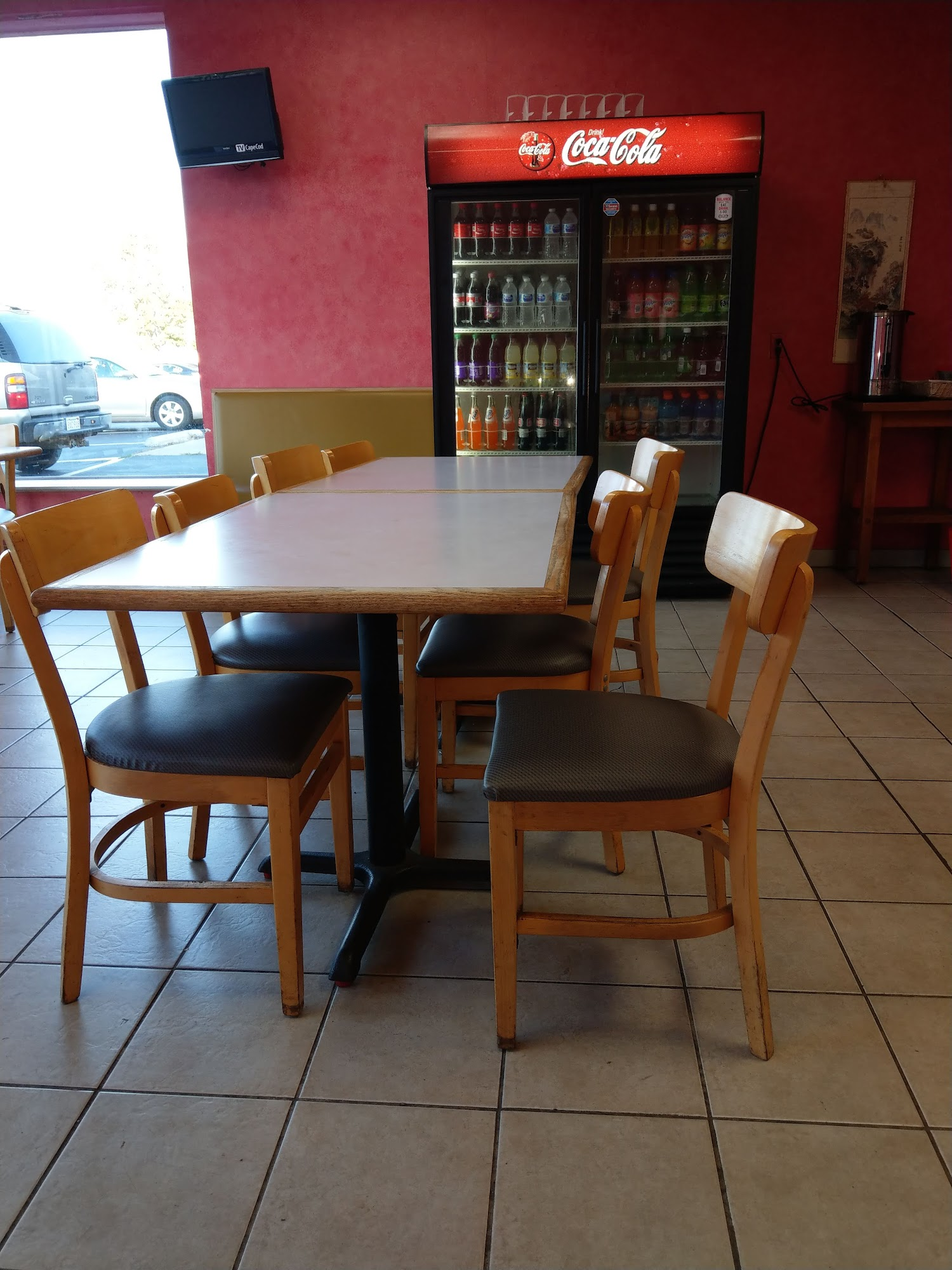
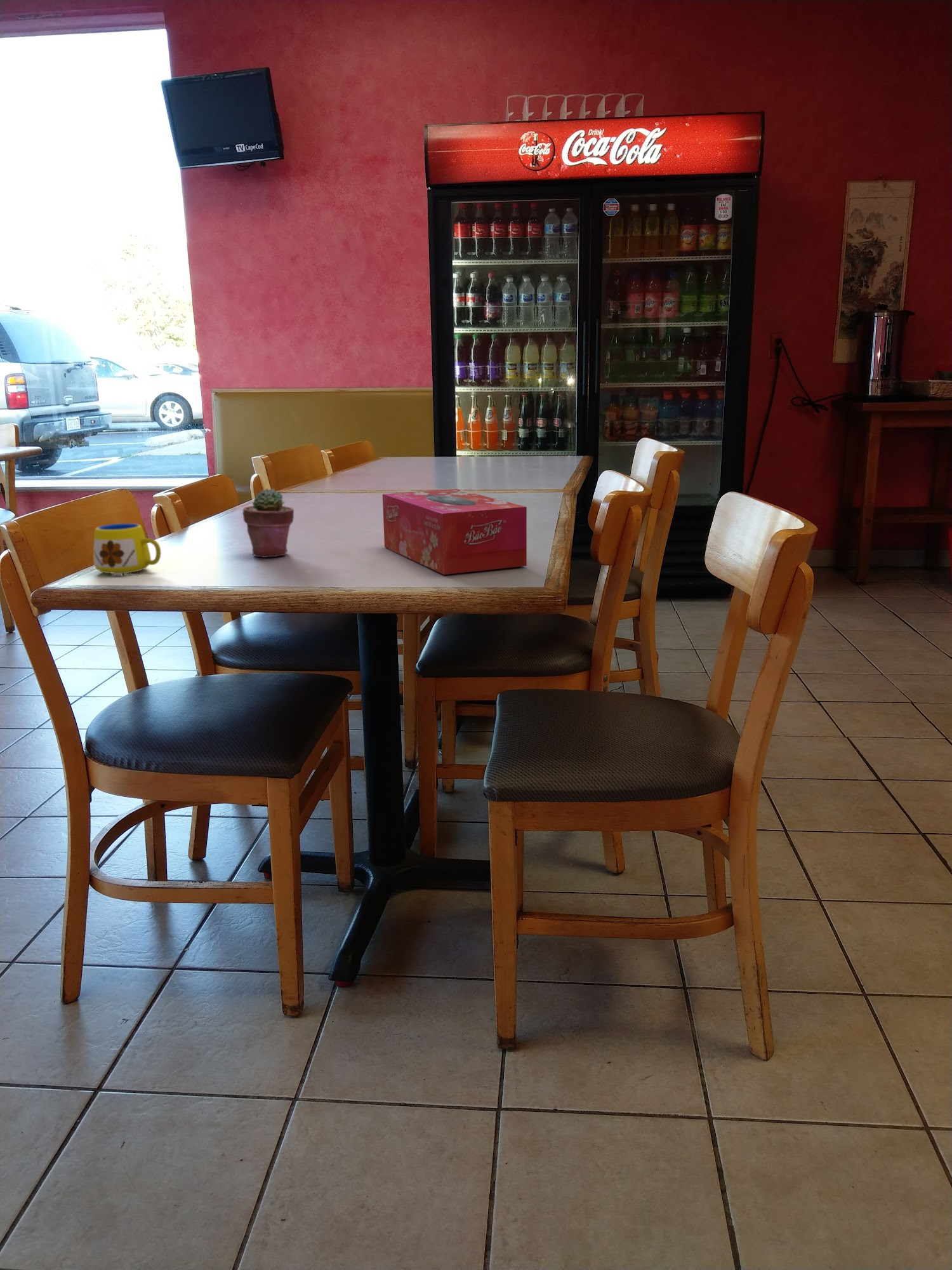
+ tissue box [382,488,527,575]
+ mug [93,523,162,577]
+ potted succulent [242,488,294,558]
